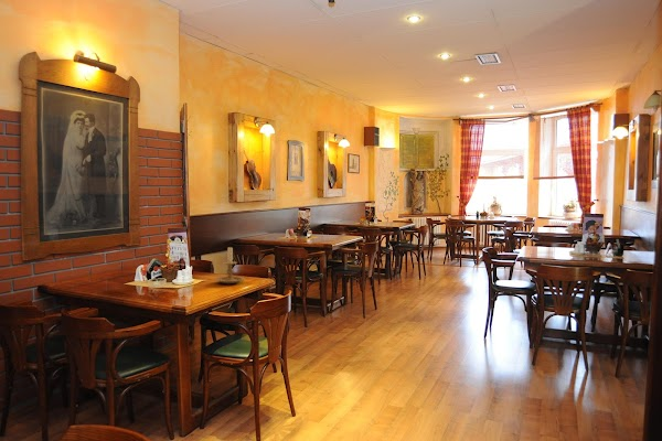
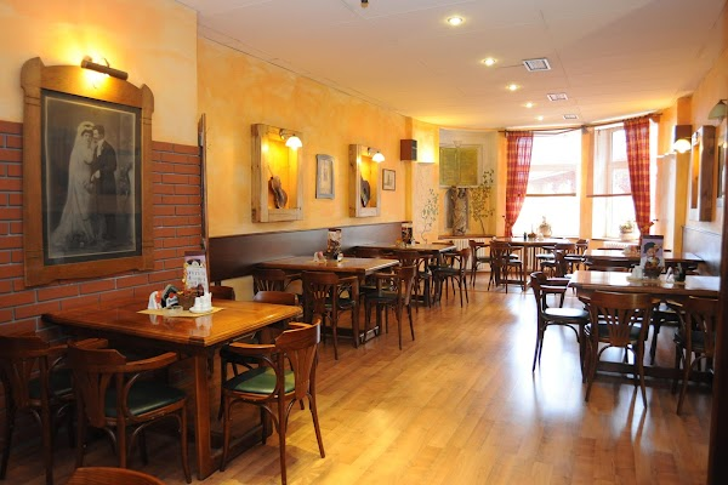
- candle holder [214,245,246,284]
